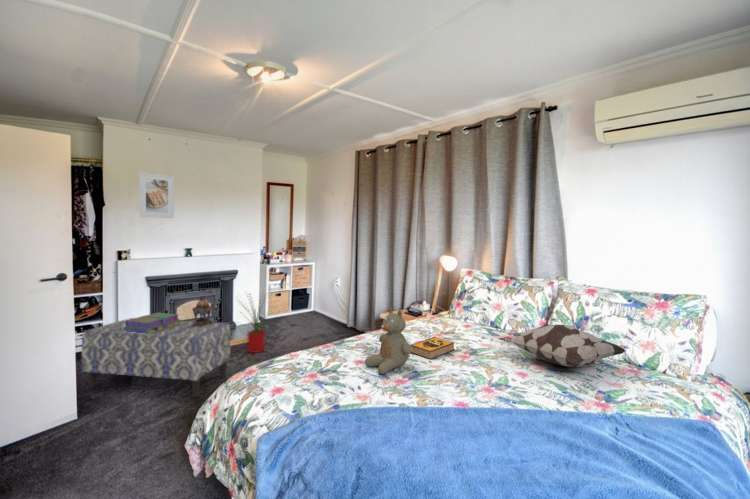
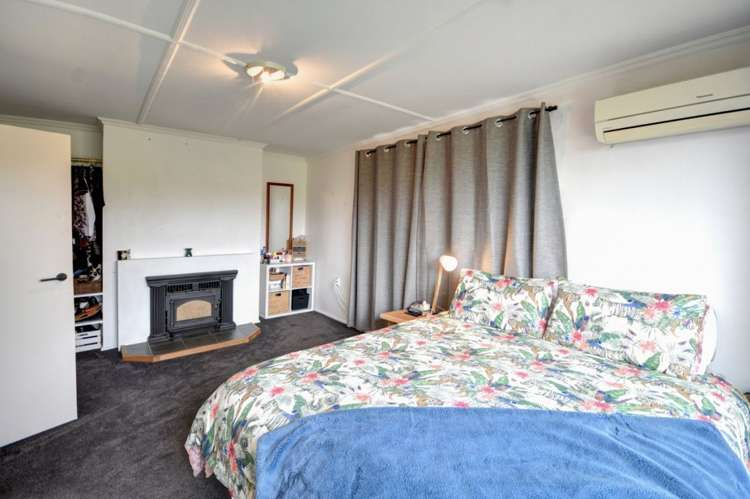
- decorative pillow [498,324,627,368]
- hardback book [409,336,456,360]
- lantern [191,295,214,325]
- house plant [234,290,281,354]
- stack of books [123,311,181,334]
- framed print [138,172,175,219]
- bench [81,317,231,399]
- teddy bear [364,306,412,375]
